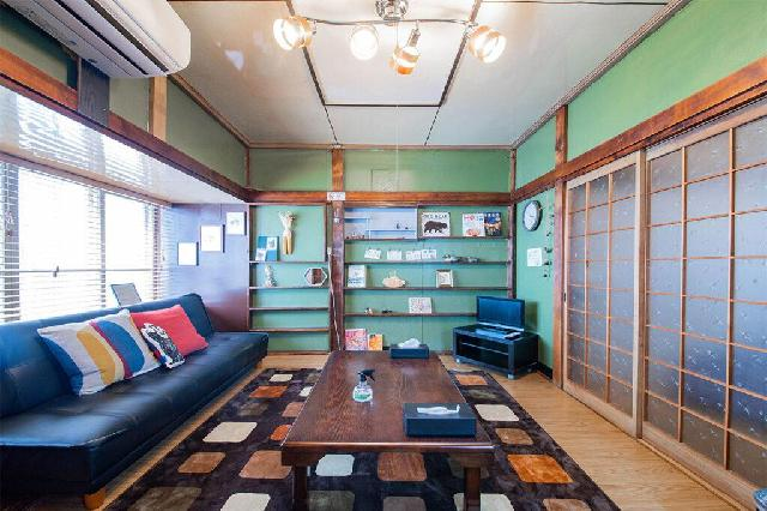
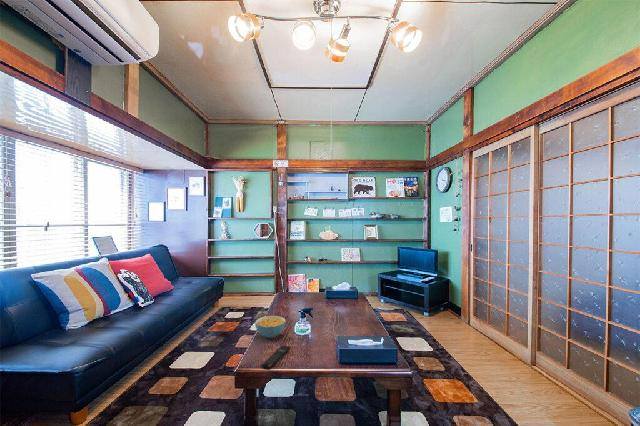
+ cereal bowl [254,315,287,339]
+ remote control [260,345,291,370]
